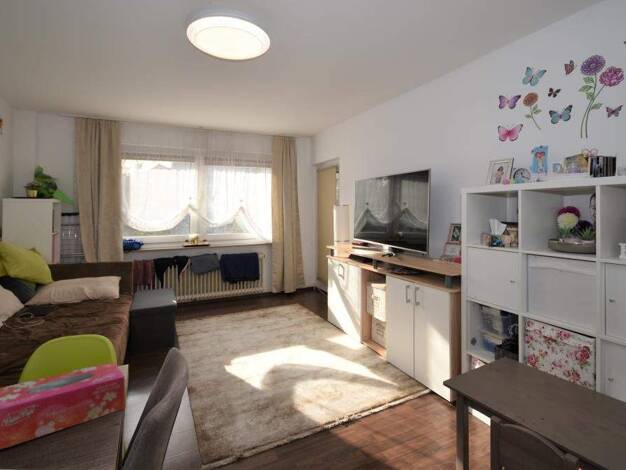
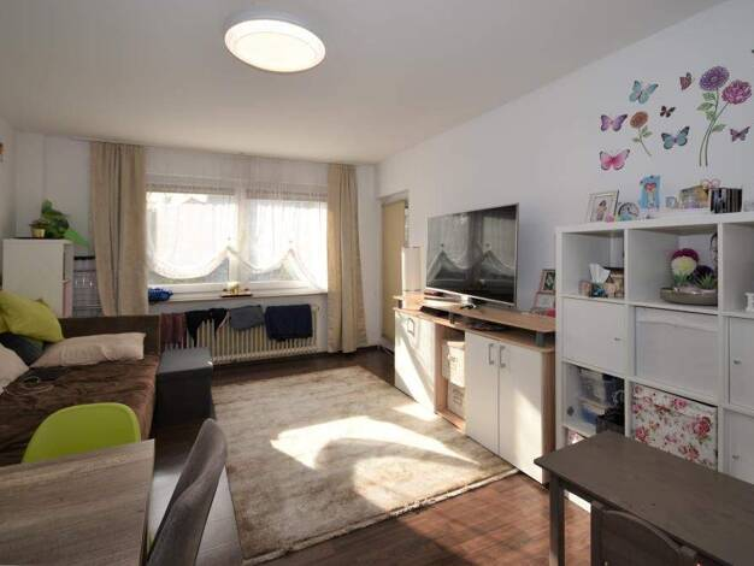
- tissue box [0,361,126,450]
